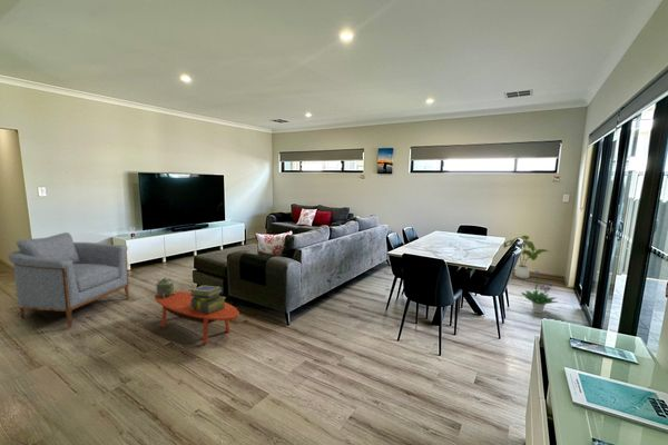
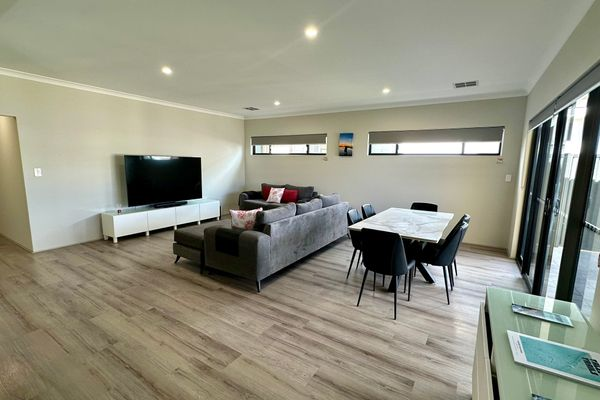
- potted plant [520,268,558,315]
- coffee table [154,290,240,345]
- house plant [501,235,551,279]
- stack of books [188,284,227,314]
- decorative box [155,277,176,298]
- armchair [7,231,130,328]
